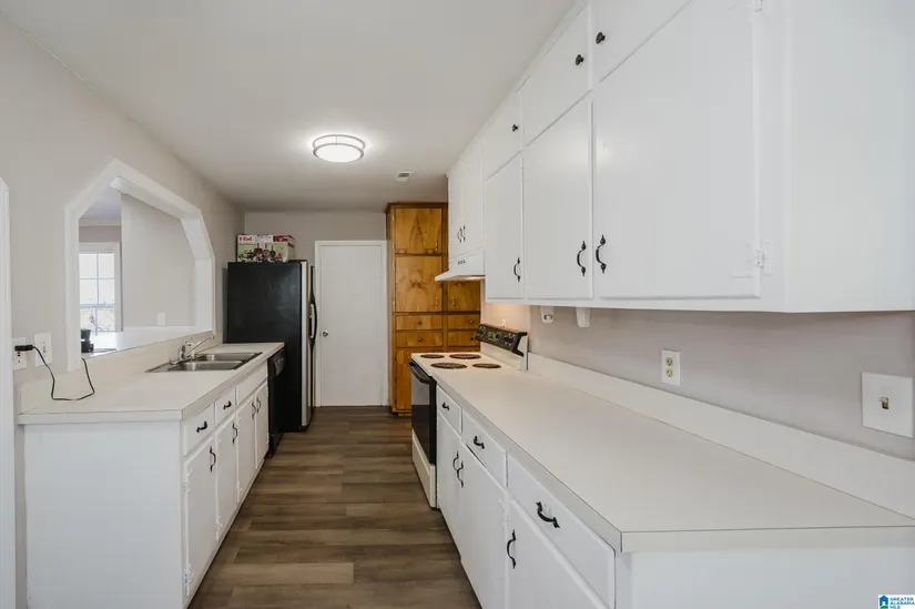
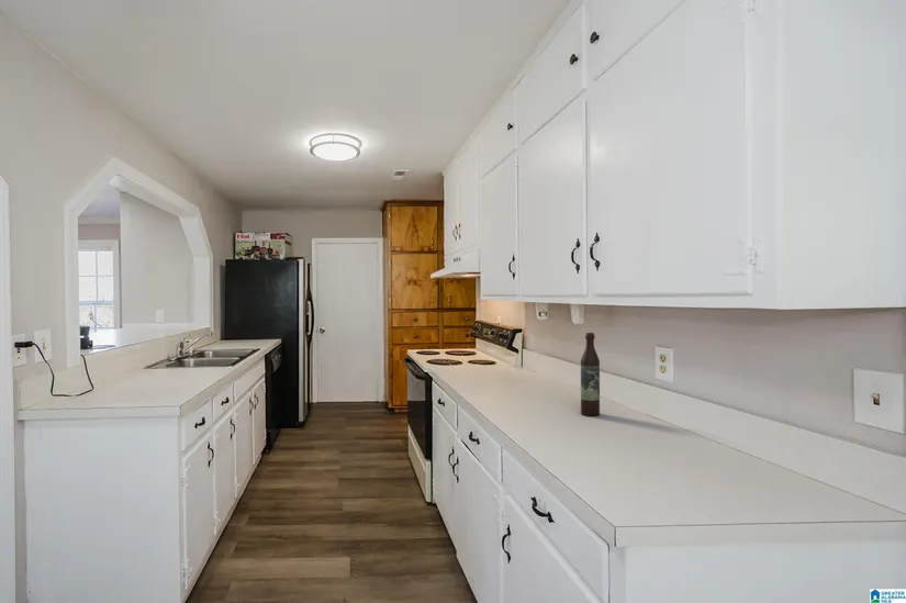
+ wine bottle [580,332,601,417]
